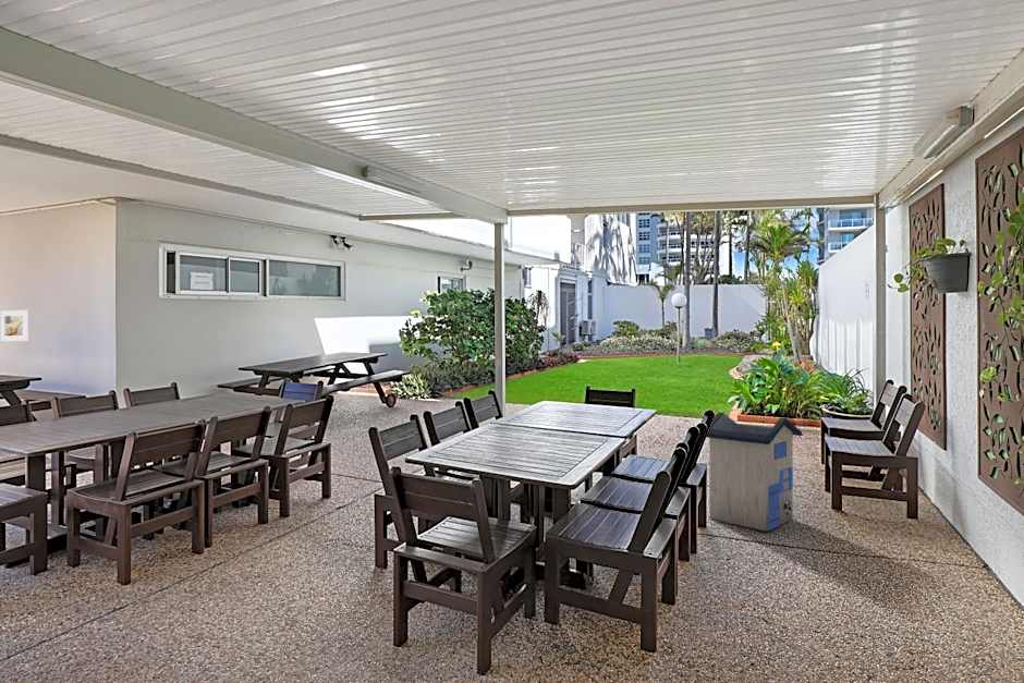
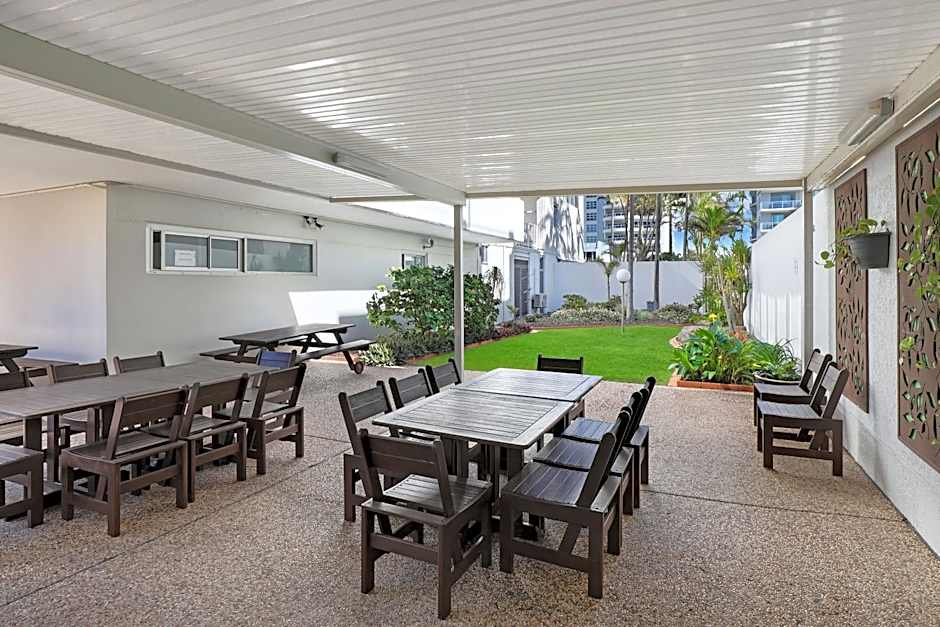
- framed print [0,309,28,342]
- trash can [705,411,804,533]
